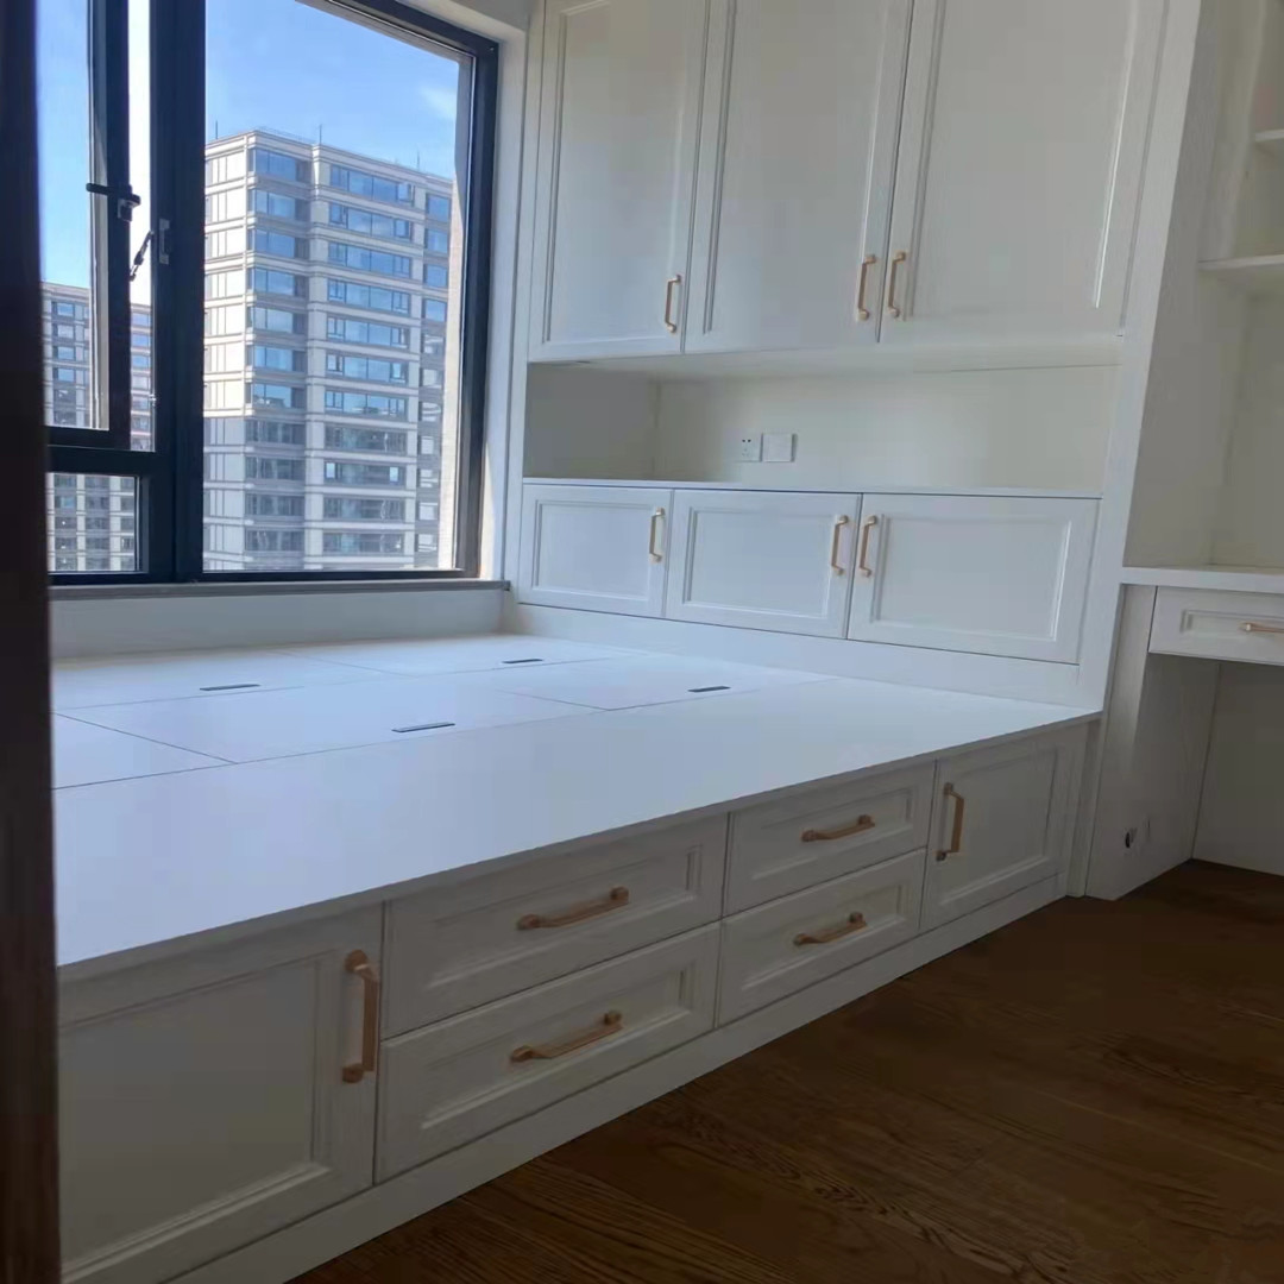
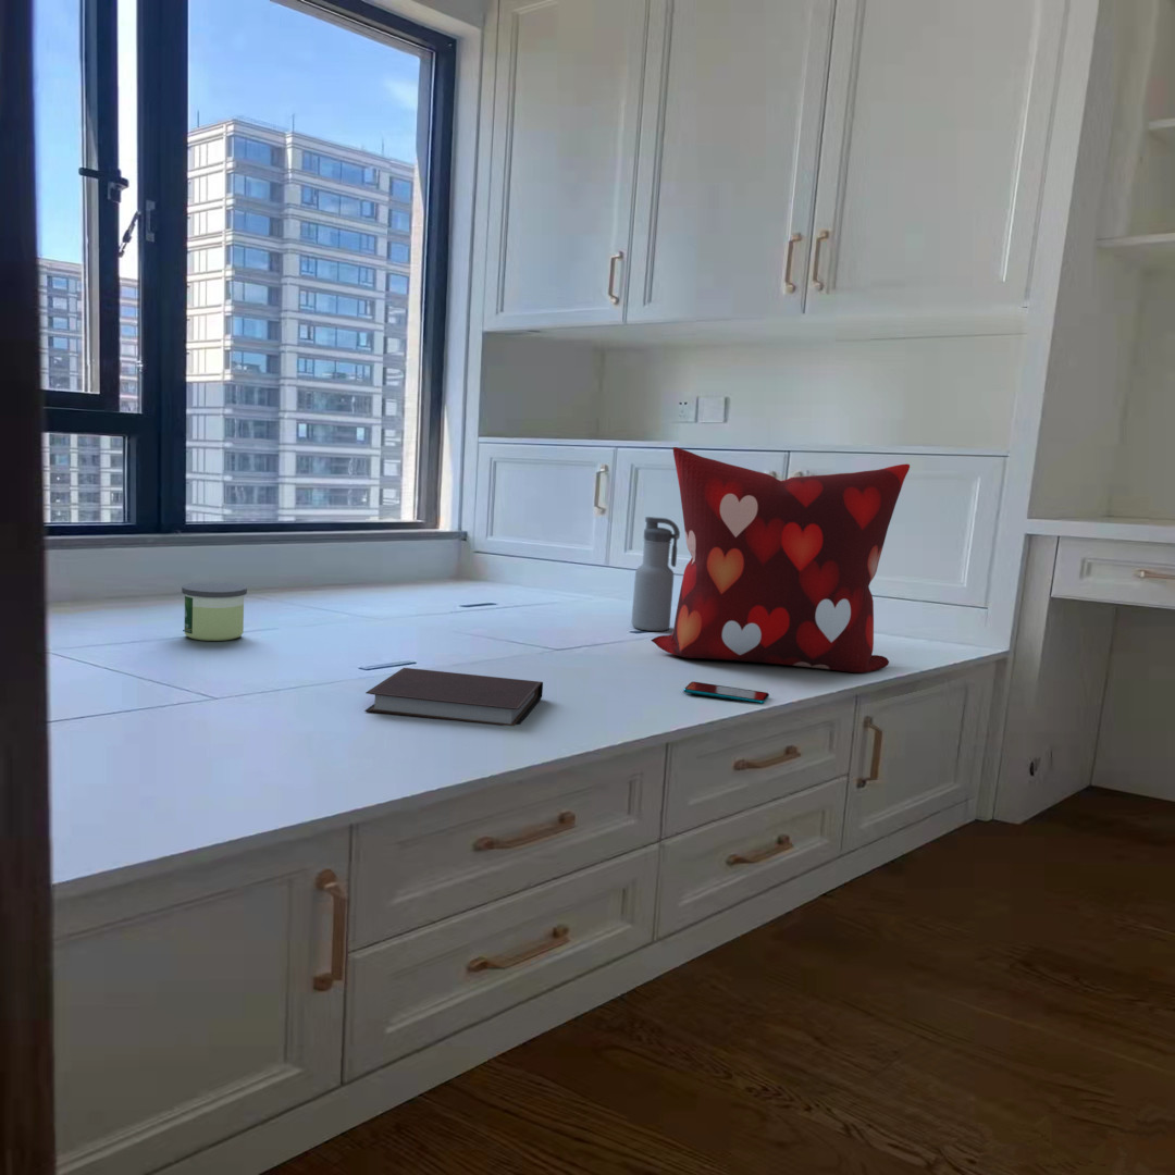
+ smartphone [682,681,770,705]
+ candle [181,581,248,642]
+ decorative pillow [650,446,911,675]
+ water bottle [630,516,681,632]
+ notebook [363,667,544,727]
